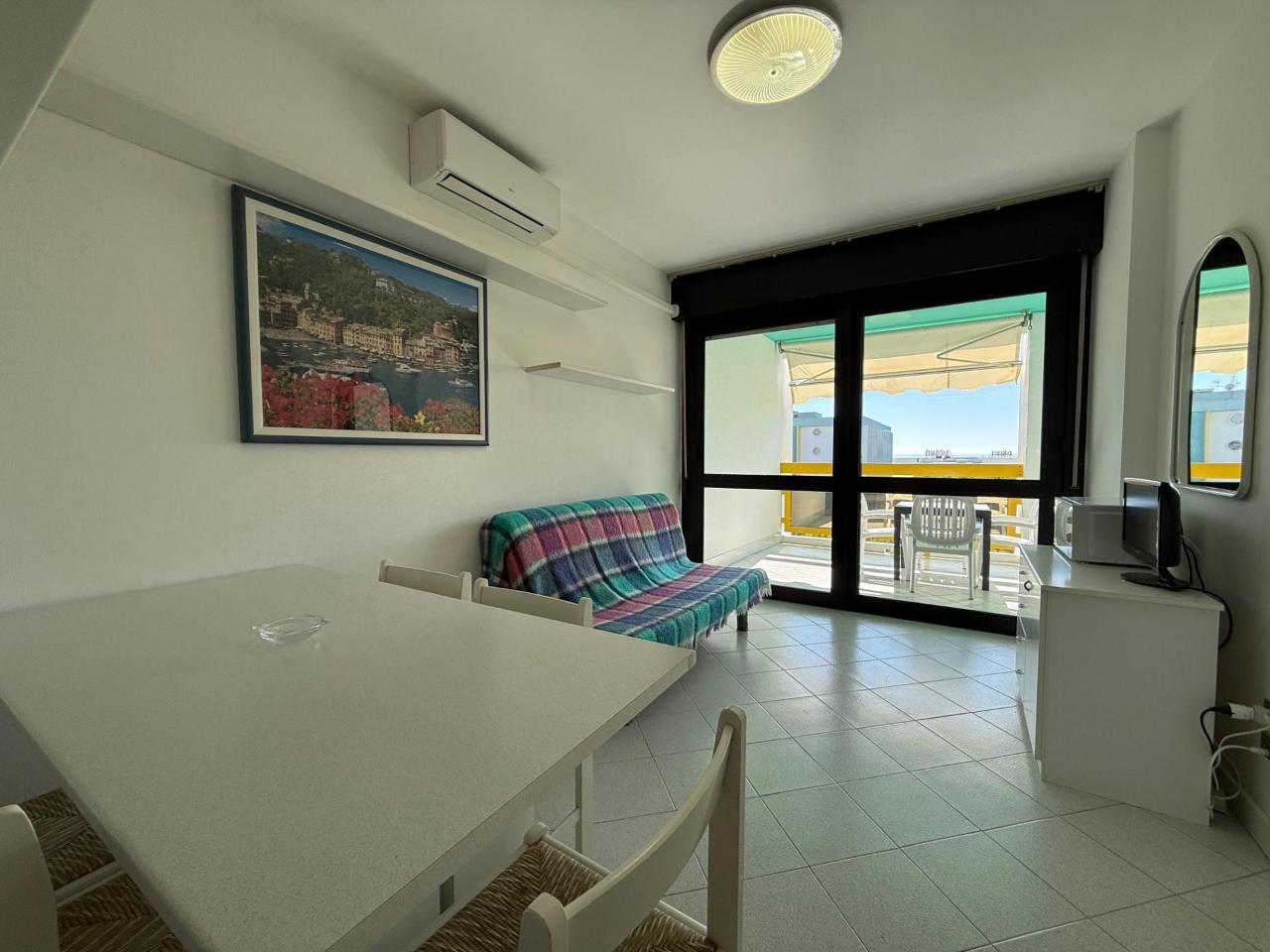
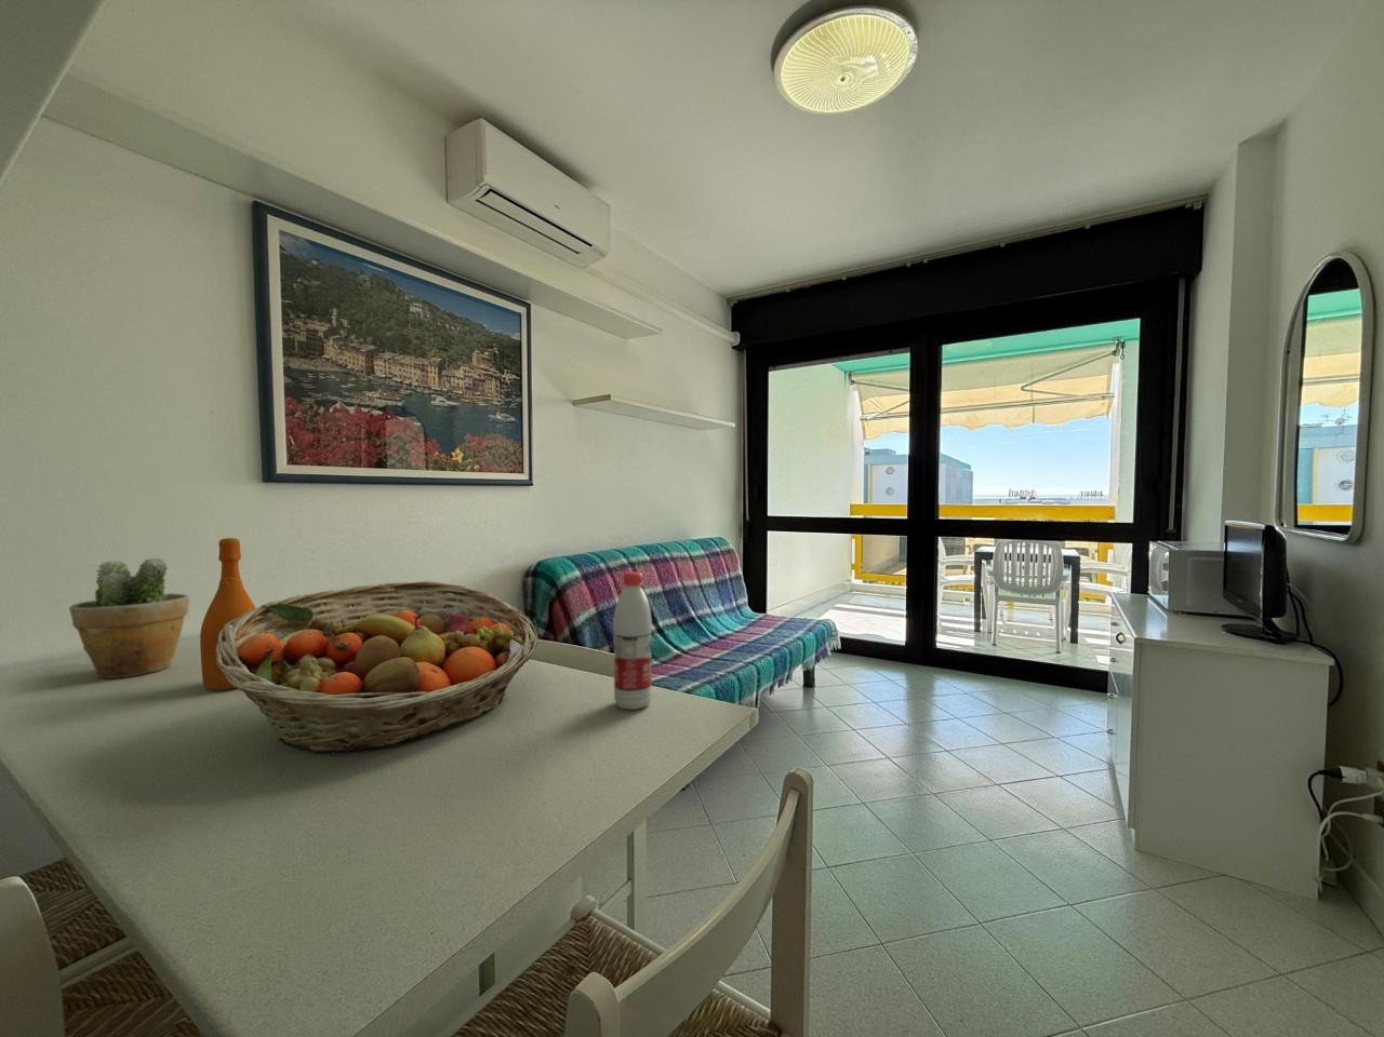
+ potted plant [69,558,191,680]
+ fruit basket [216,581,539,755]
+ wine bottle [199,537,256,691]
+ water bottle [614,571,653,711]
